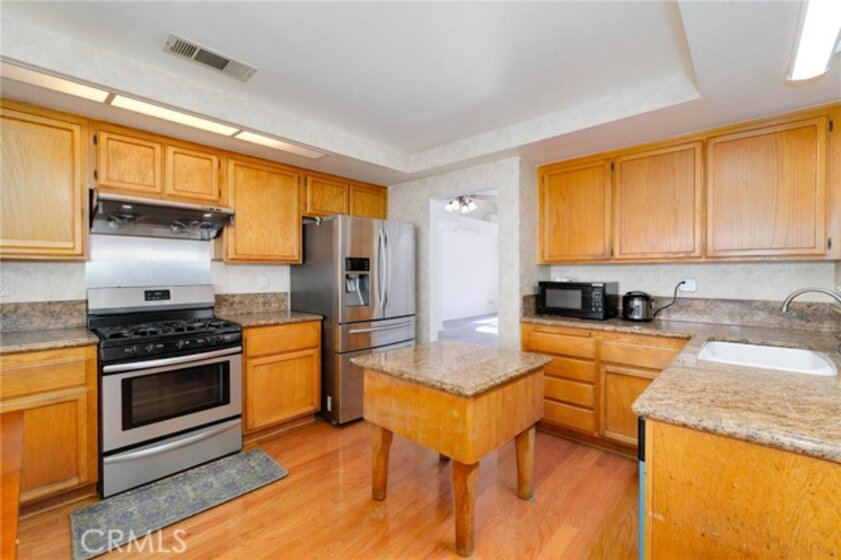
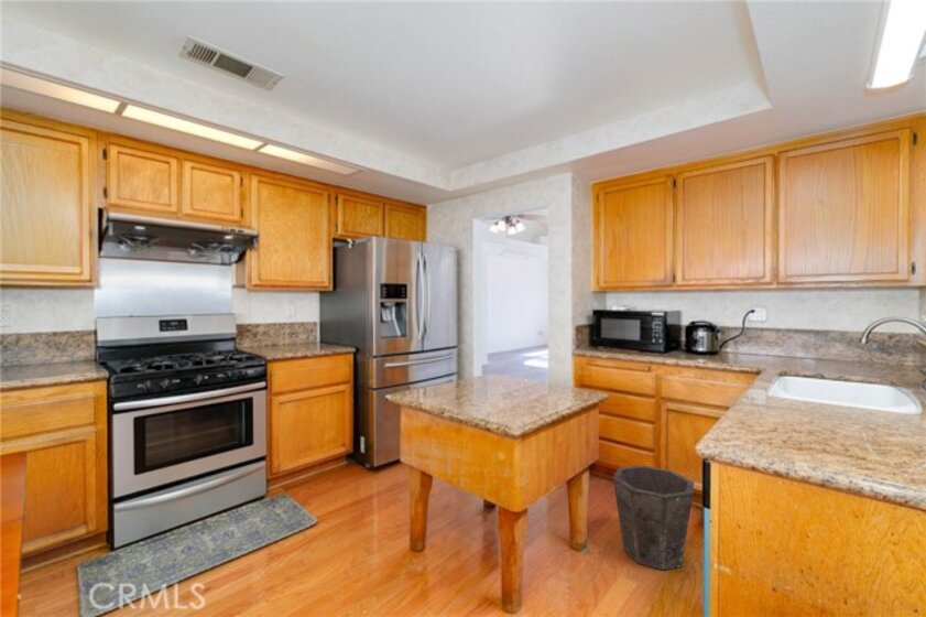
+ waste bin [612,464,695,572]
